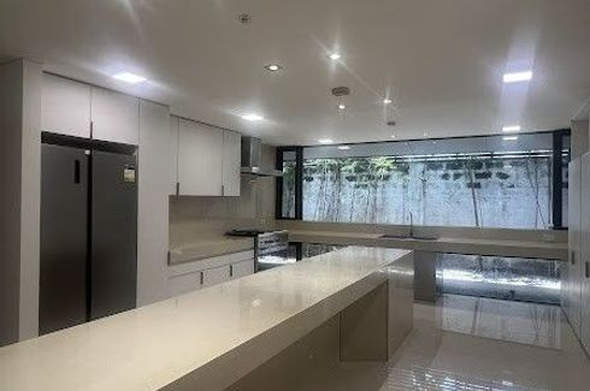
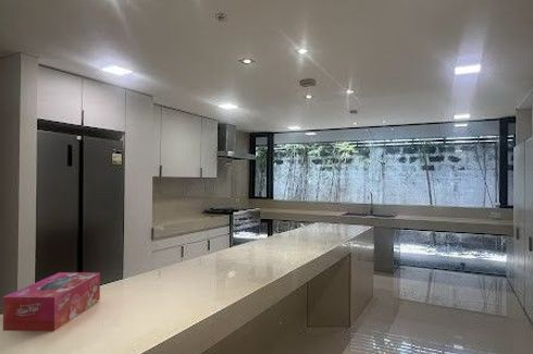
+ tissue box [2,271,101,332]
